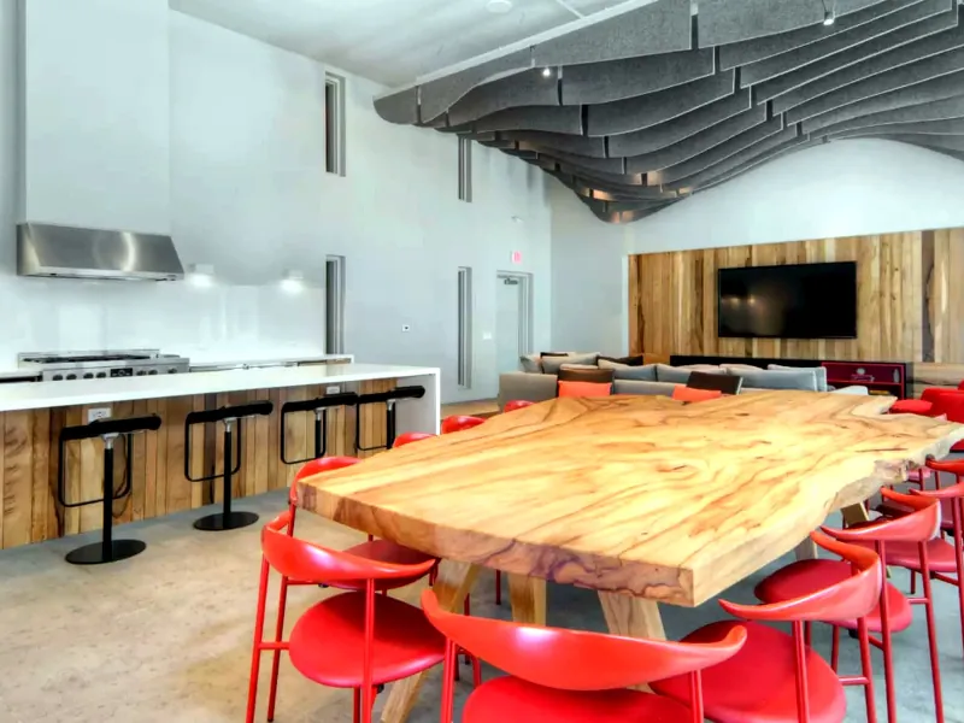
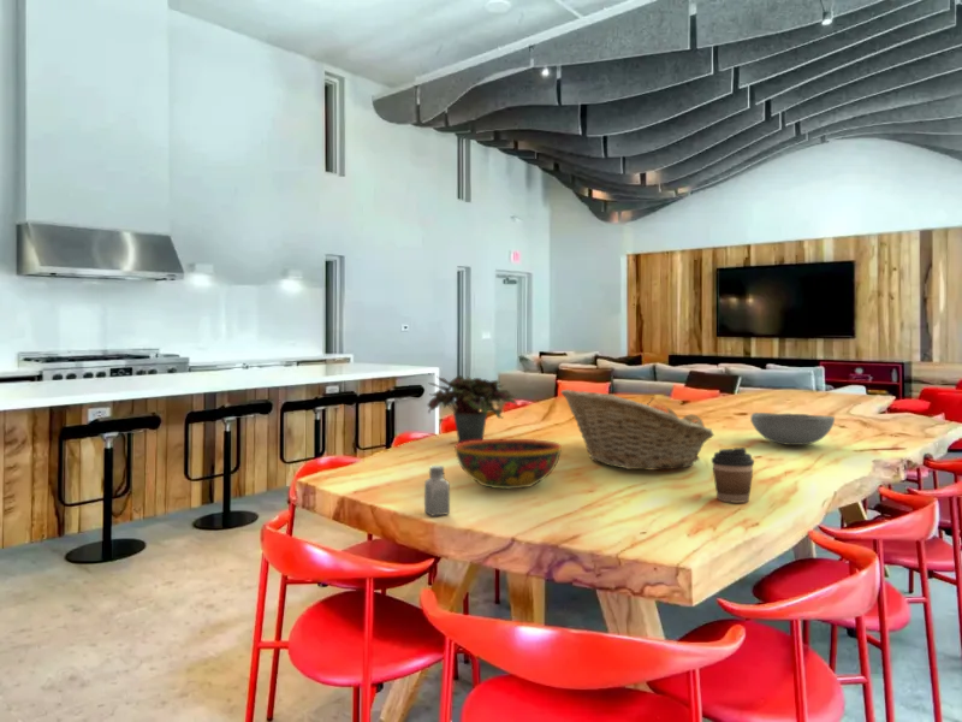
+ bowl [453,438,563,490]
+ bowl [749,412,836,446]
+ coffee cup [711,446,755,504]
+ saltshaker [423,464,451,517]
+ potted plant [427,374,521,444]
+ fruit basket [559,389,715,472]
